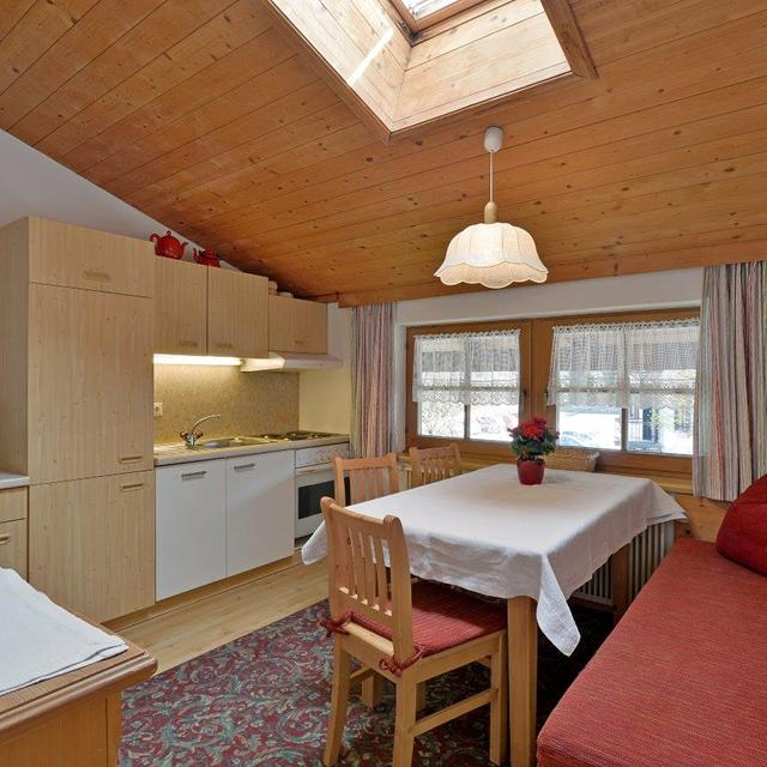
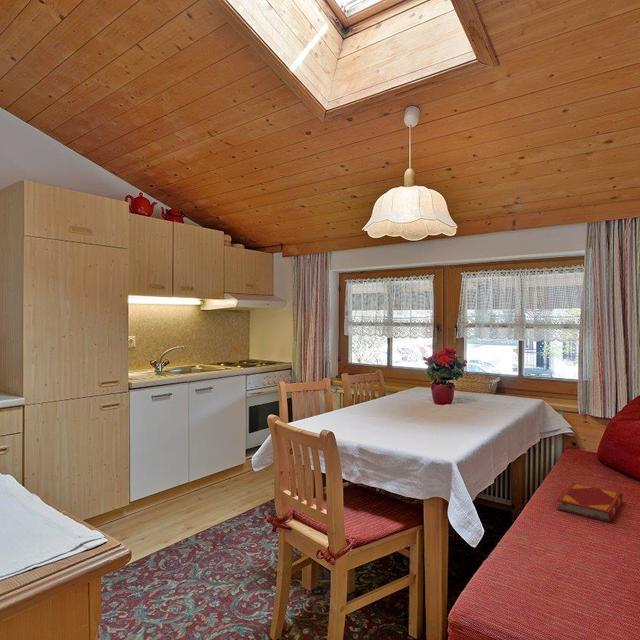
+ hardback book [556,482,624,523]
